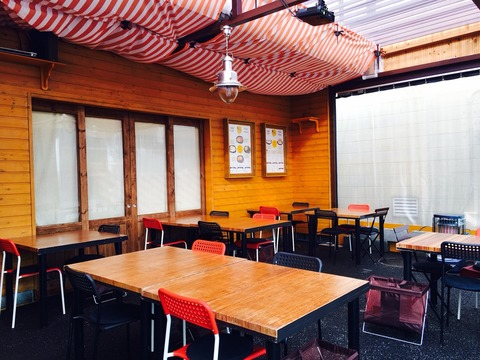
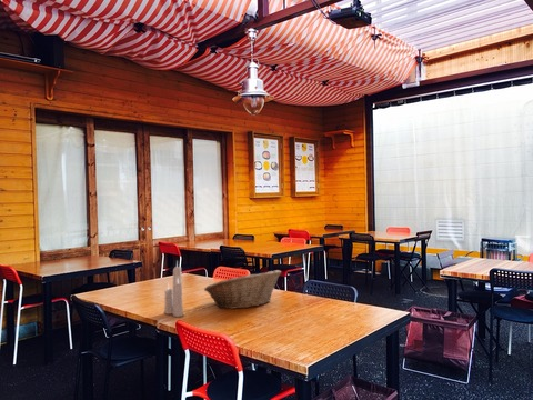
+ fruit basket [203,269,282,310]
+ candle [162,260,184,318]
